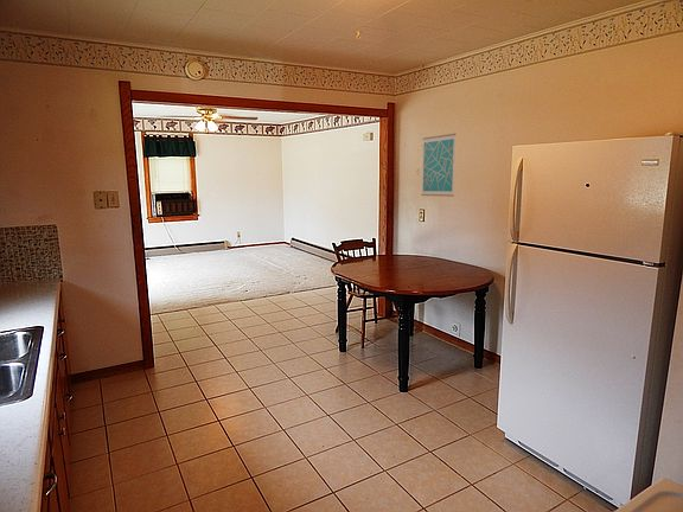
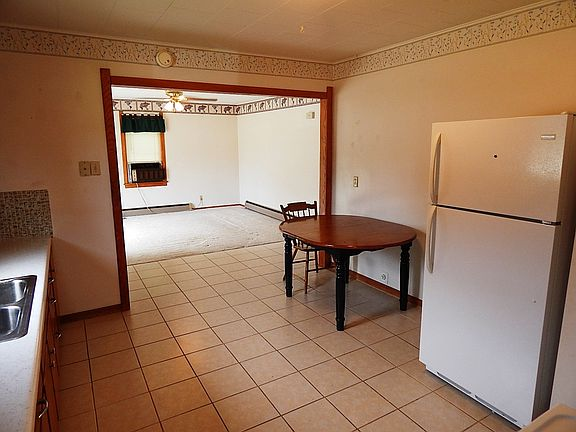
- wall art [420,133,457,198]
